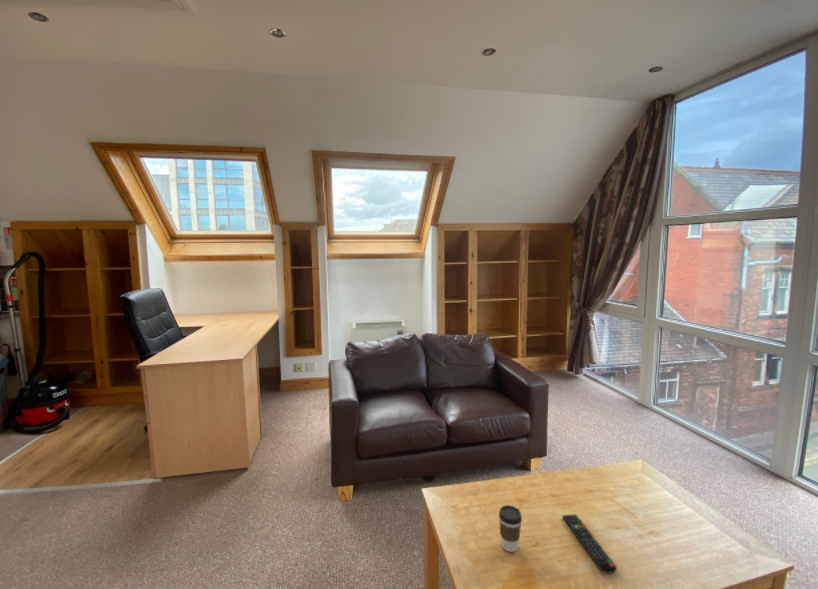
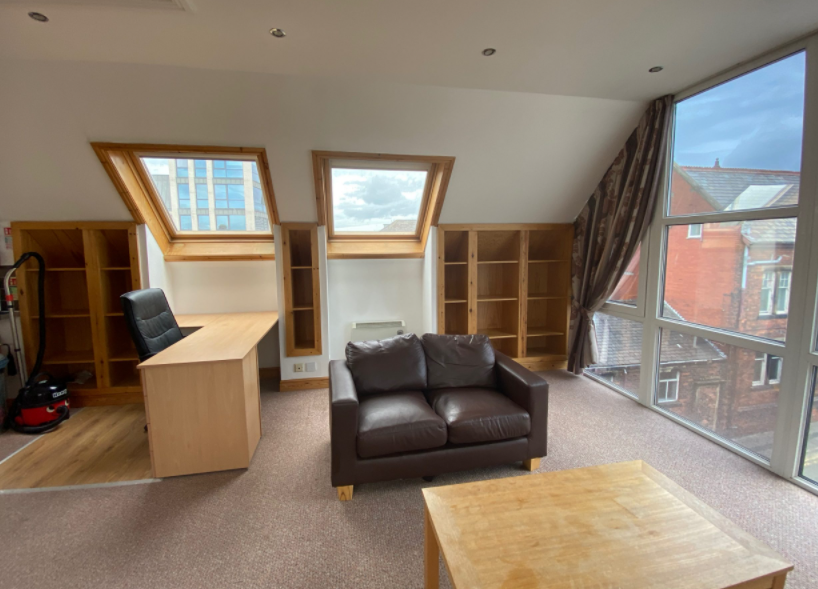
- coffee cup [498,504,523,553]
- remote control [561,513,618,575]
